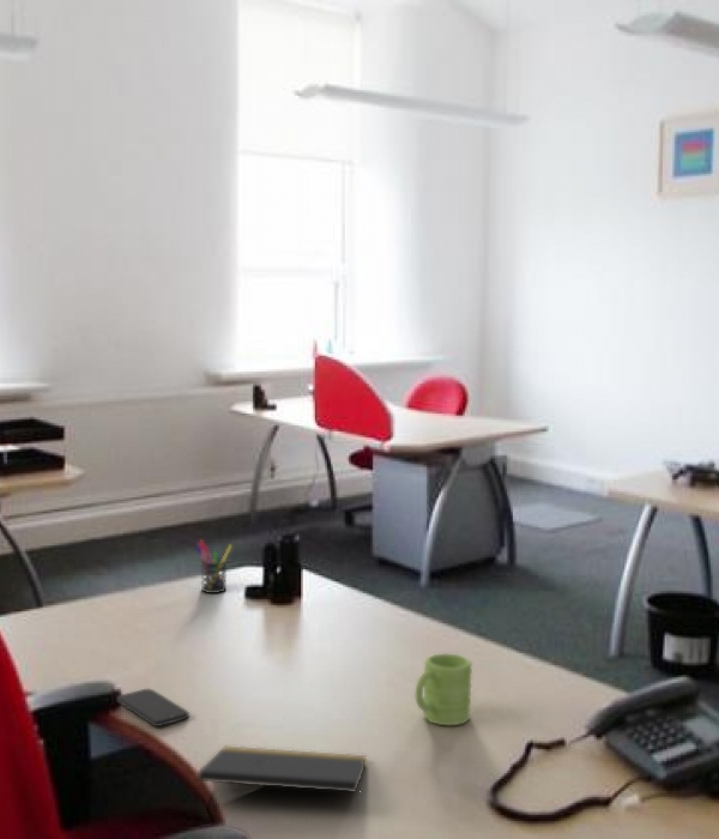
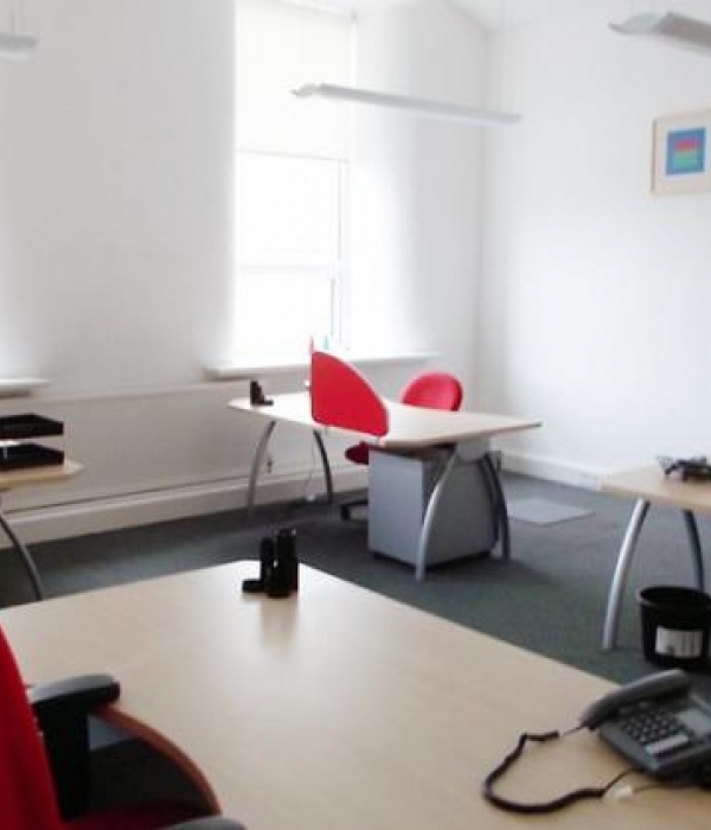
- smartphone [116,688,191,728]
- notepad [197,746,368,815]
- mug [415,652,473,726]
- pen holder [194,538,234,594]
